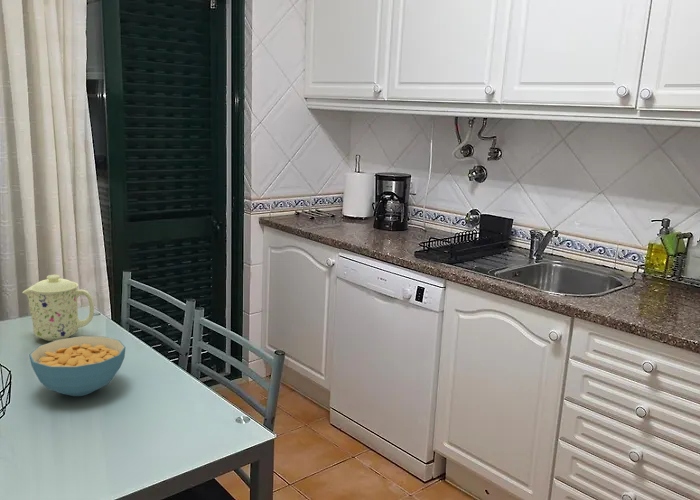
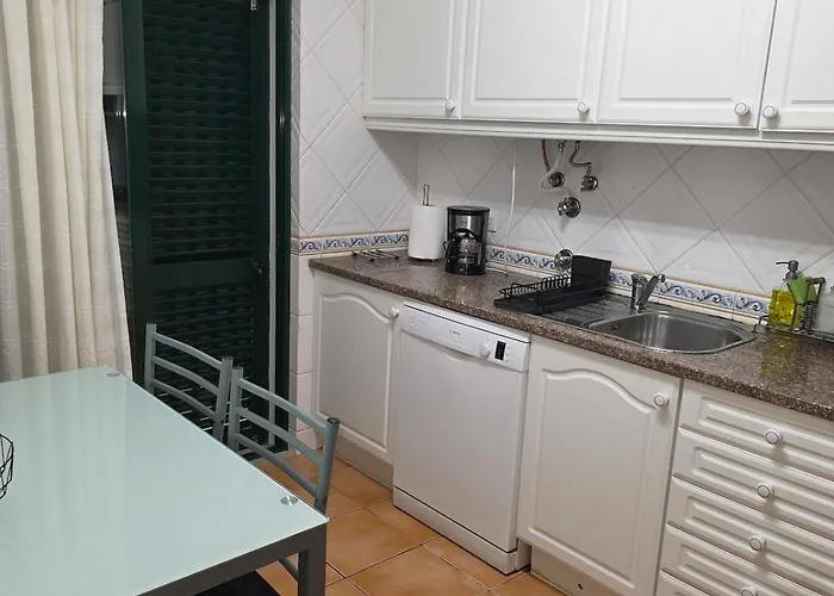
- mug [21,274,95,342]
- cereal bowl [28,335,127,397]
